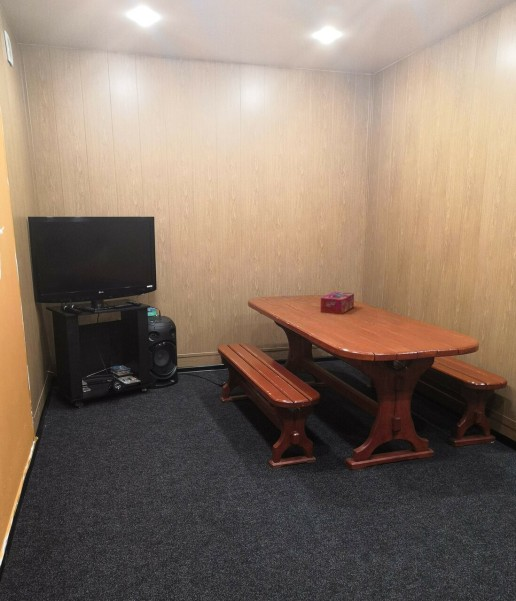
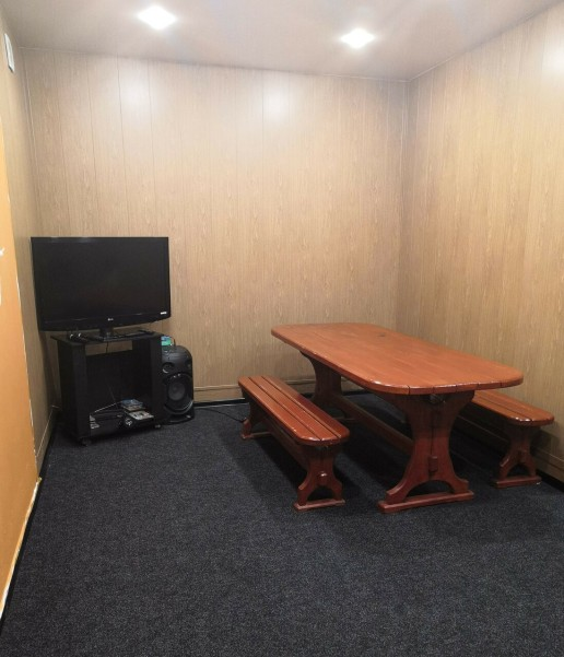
- tissue box [320,291,355,315]
